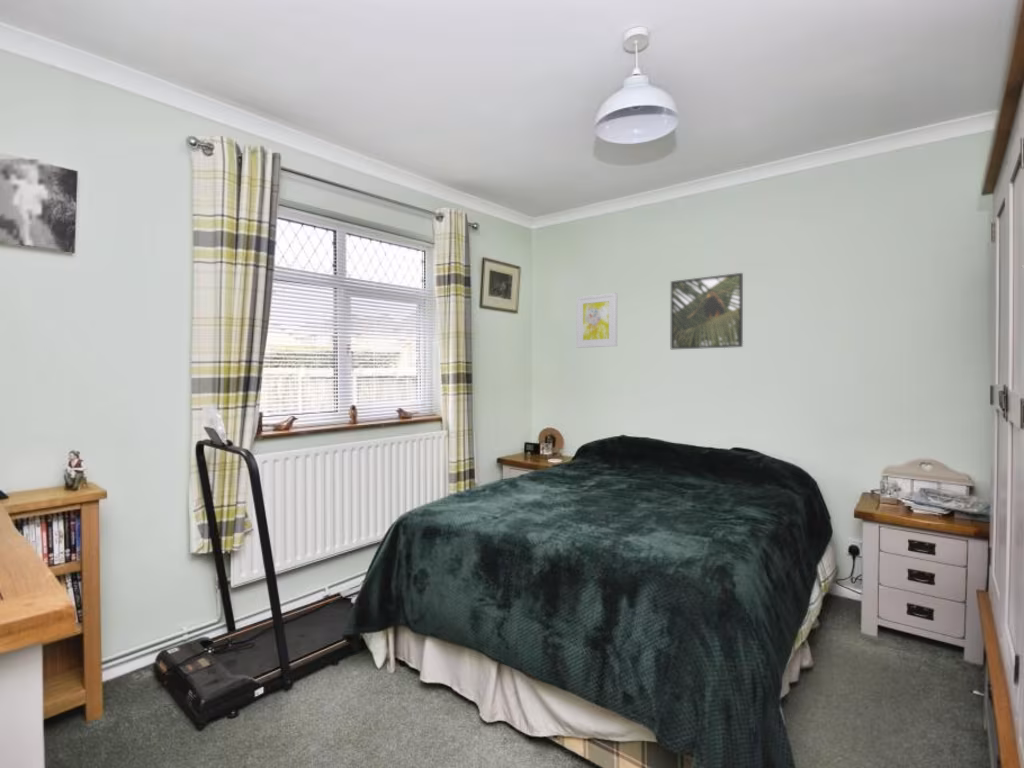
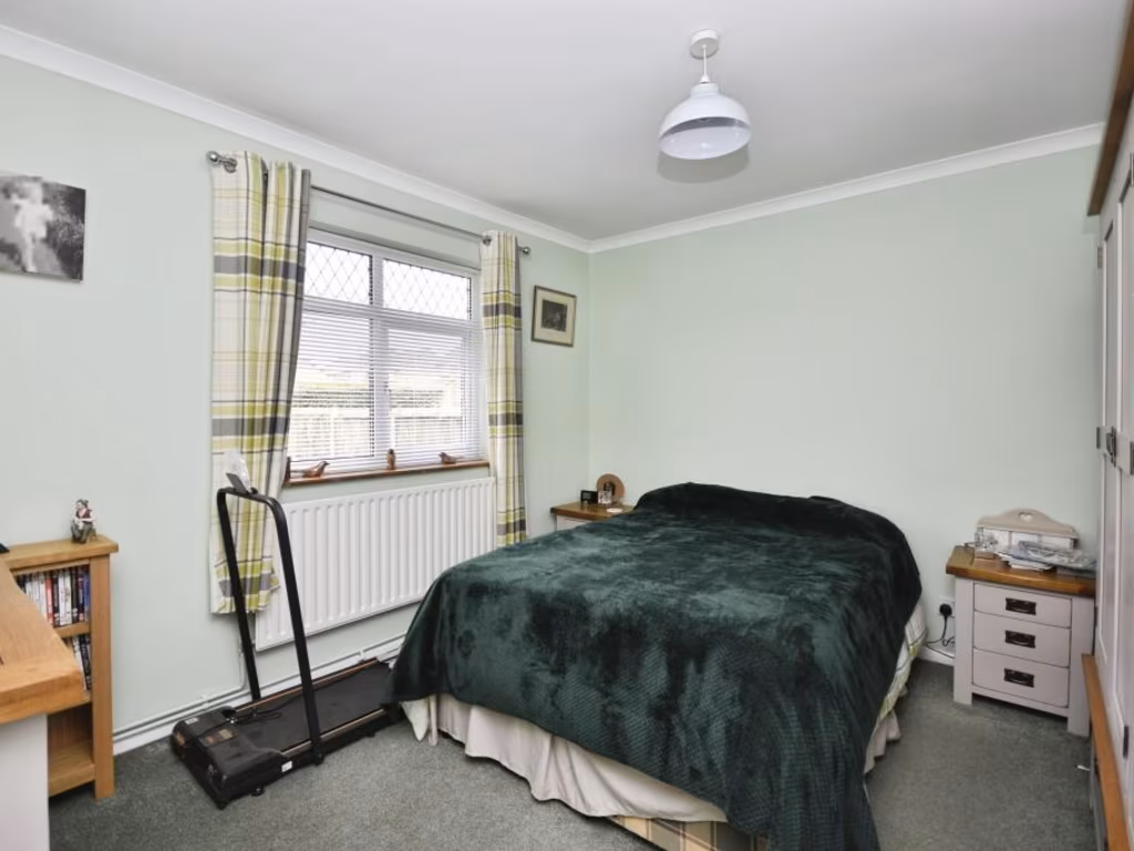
- wall art [576,292,618,349]
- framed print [670,272,744,350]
